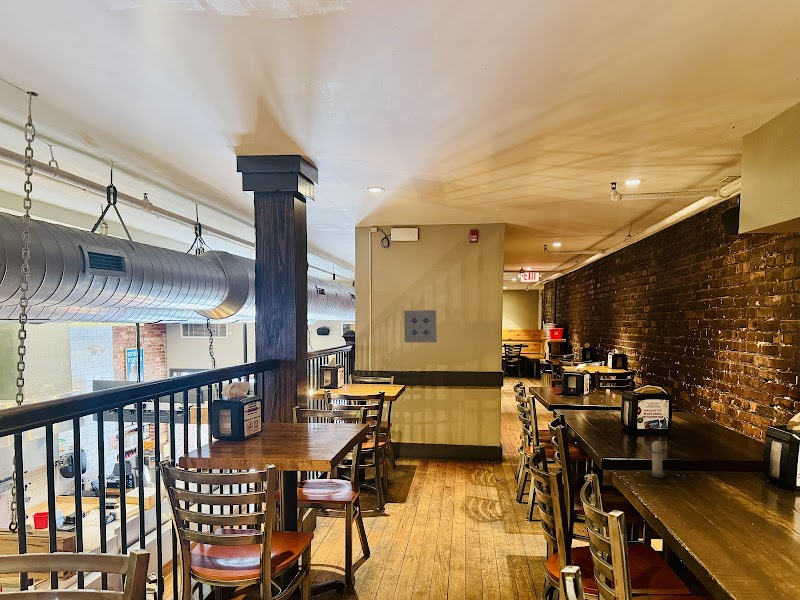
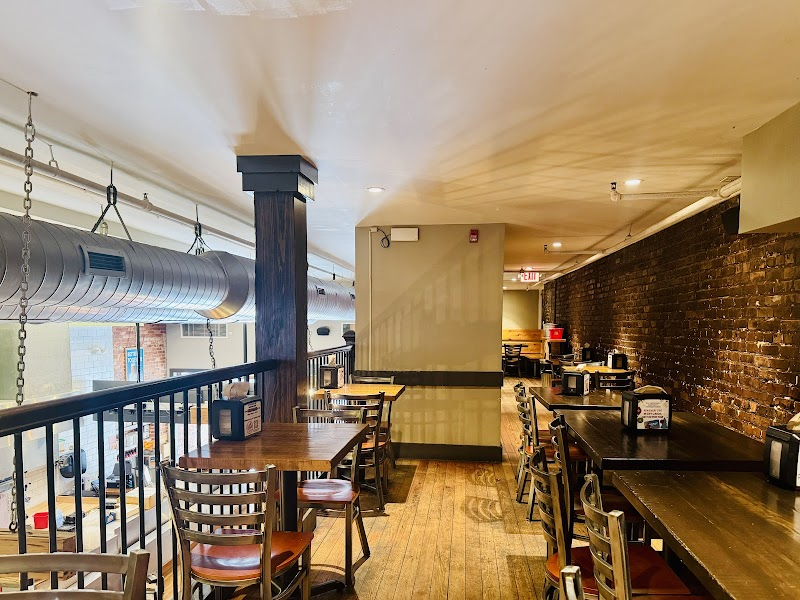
- wall art [403,309,438,343]
- candle [647,440,667,479]
